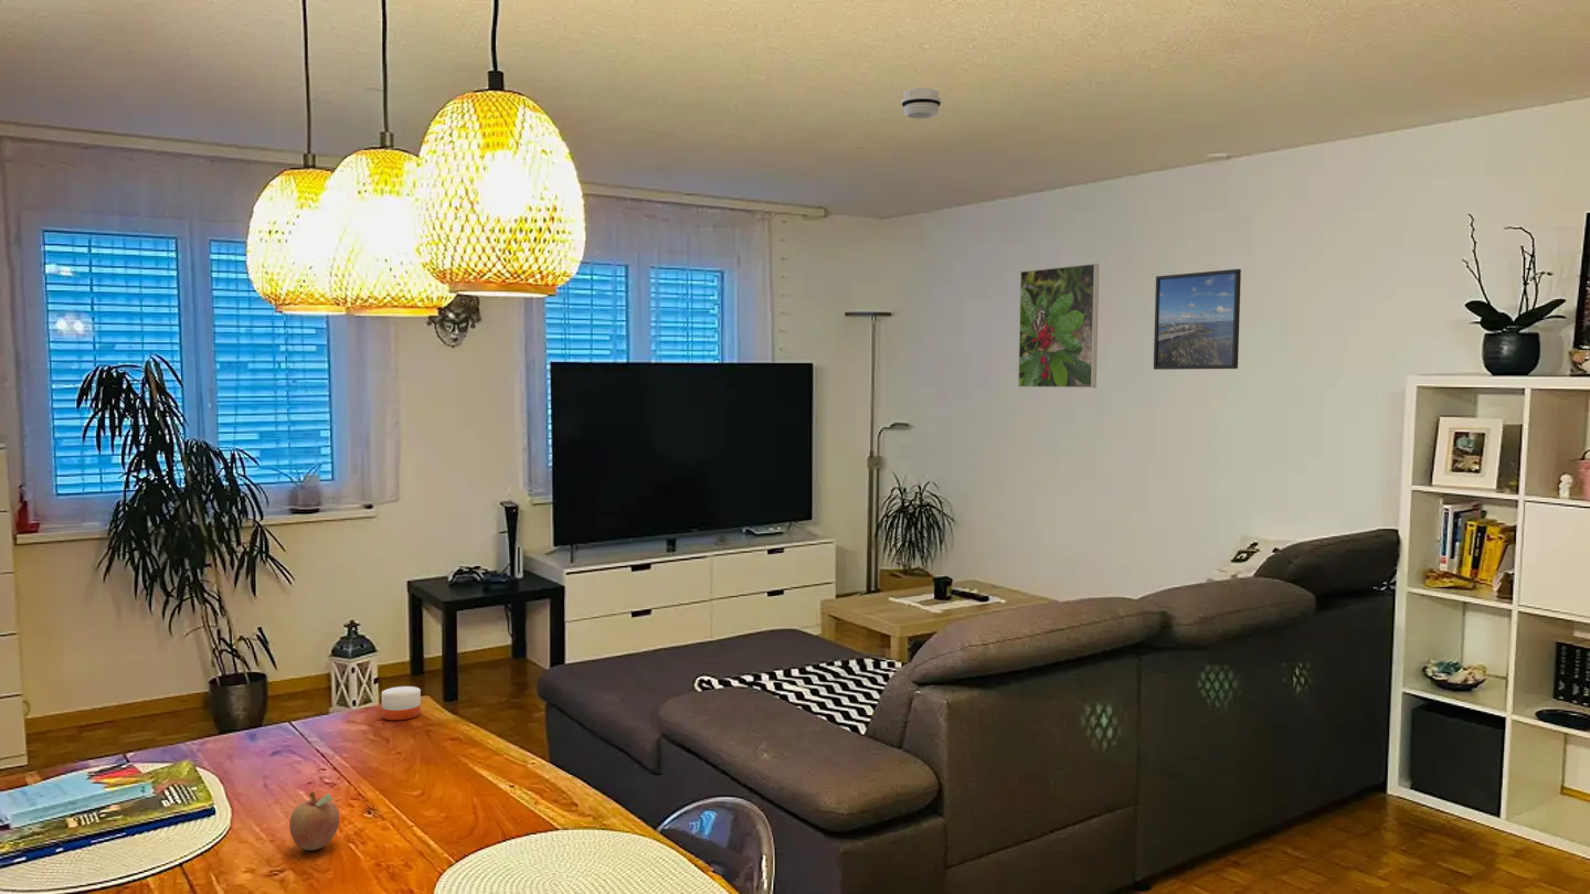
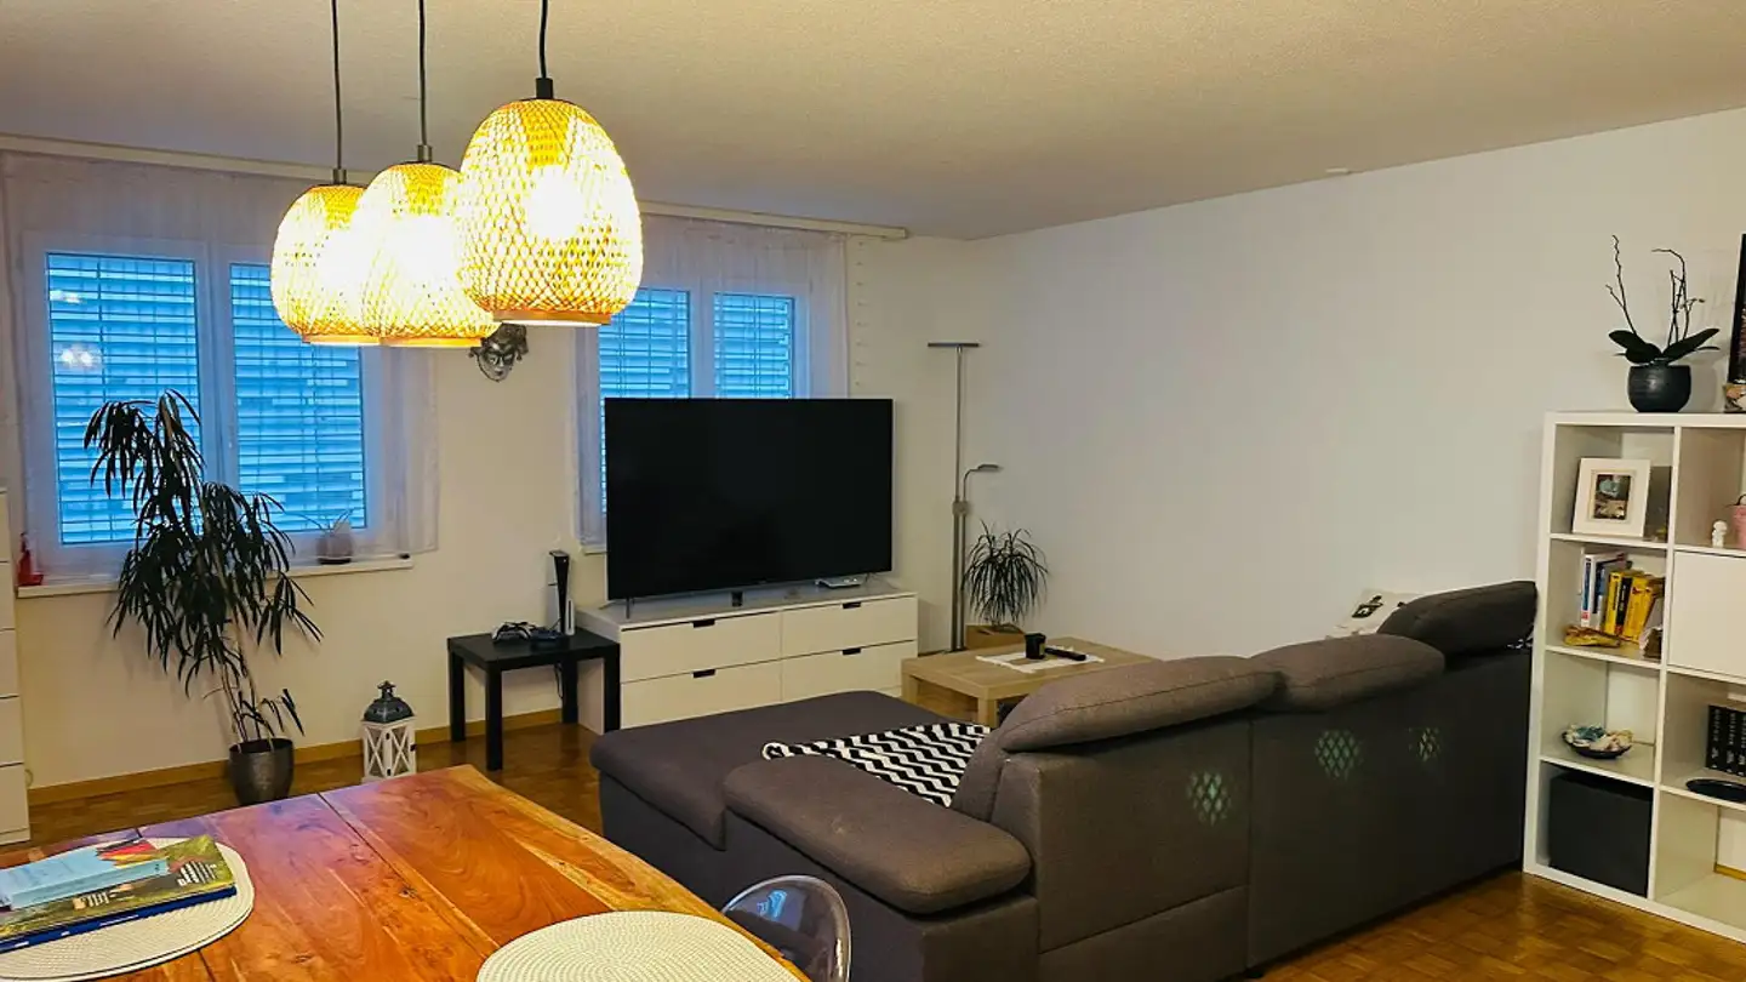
- fruit [288,791,340,851]
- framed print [1153,268,1242,371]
- smoke detector [900,87,942,120]
- candle [381,685,422,721]
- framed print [1017,263,1100,389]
